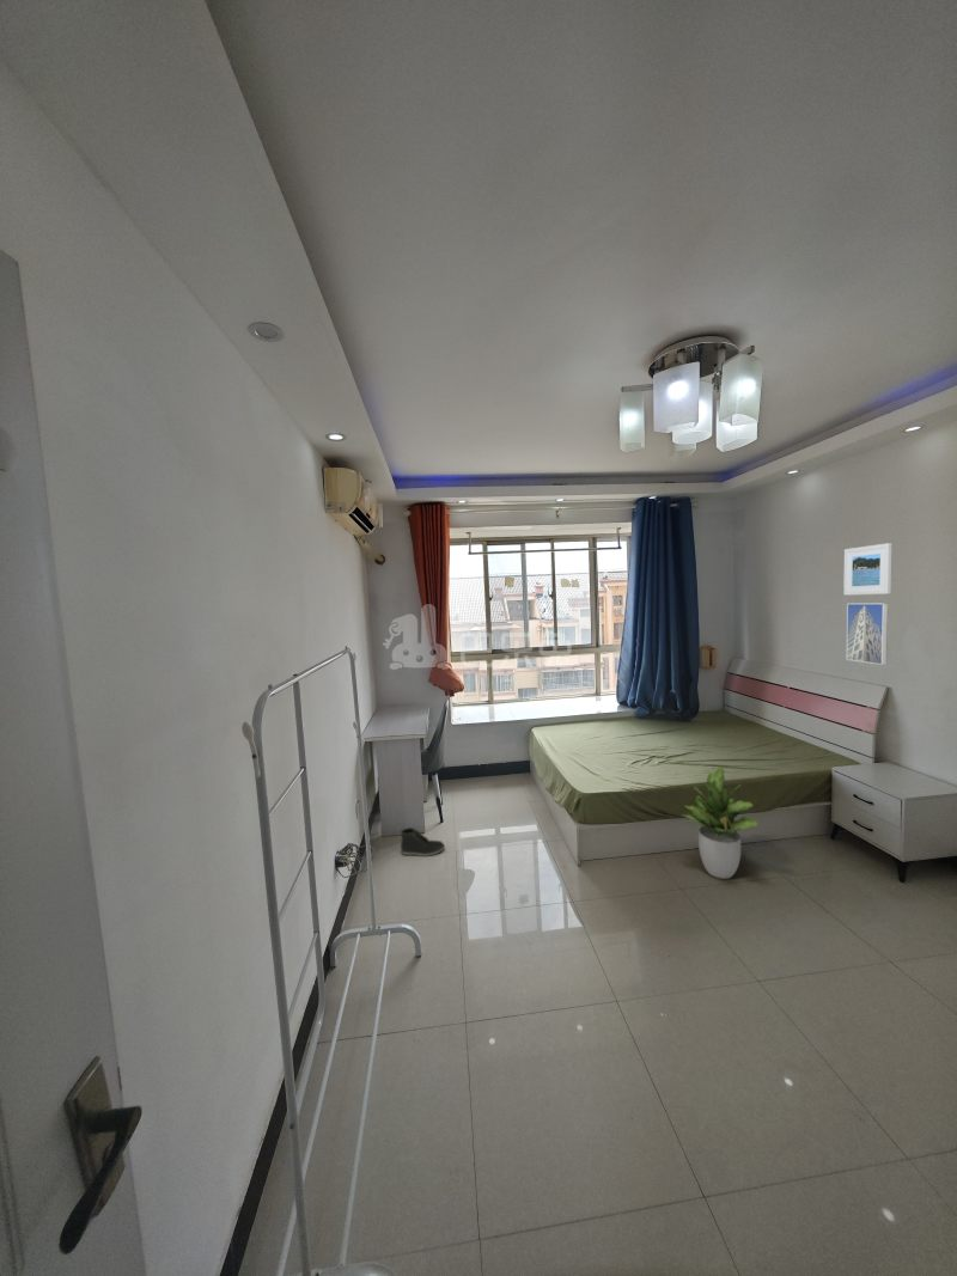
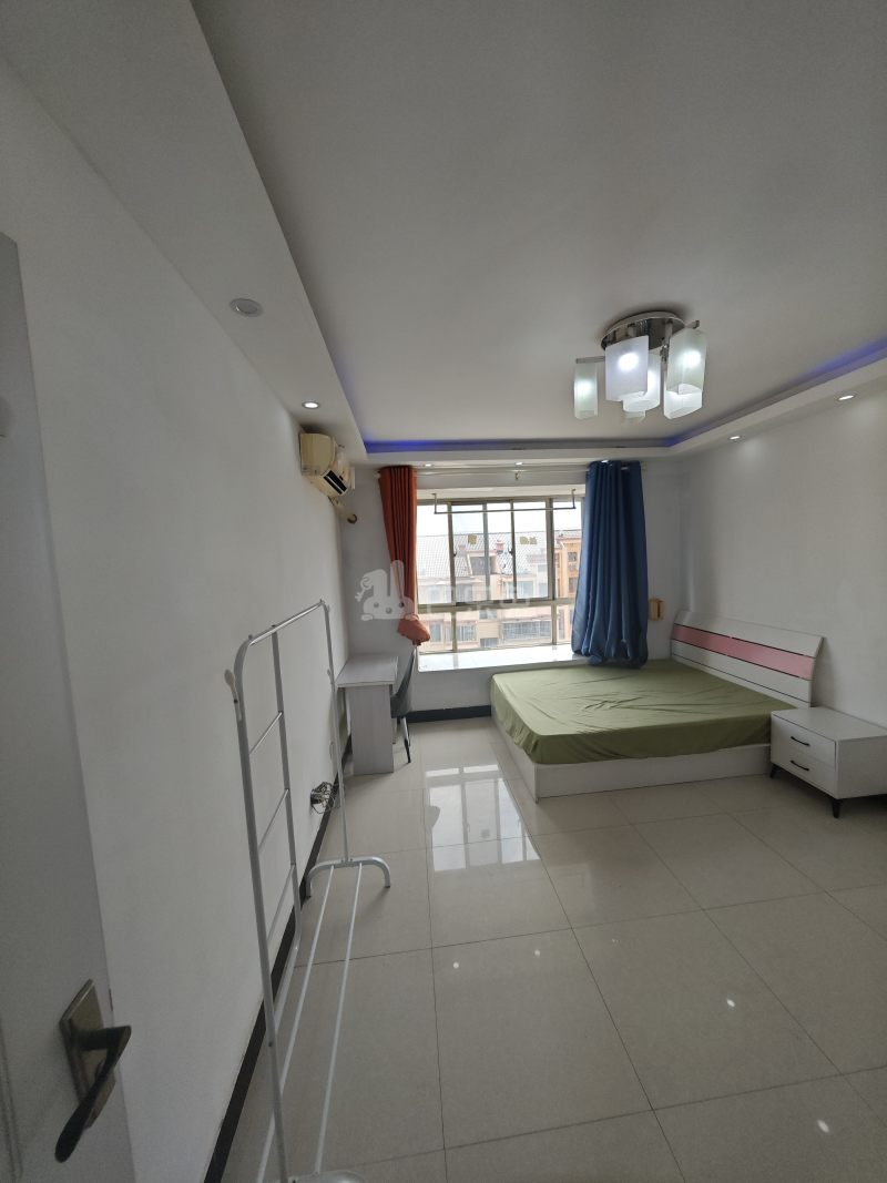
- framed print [846,602,889,666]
- potted plant [682,765,758,880]
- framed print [842,542,894,597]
- sneaker [400,826,445,857]
